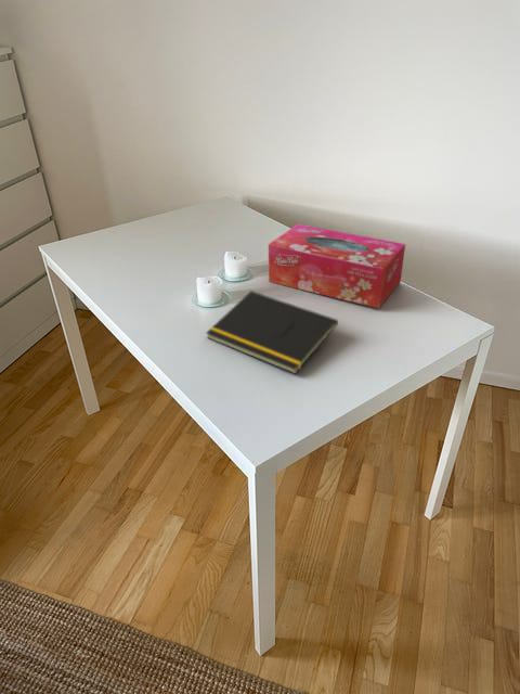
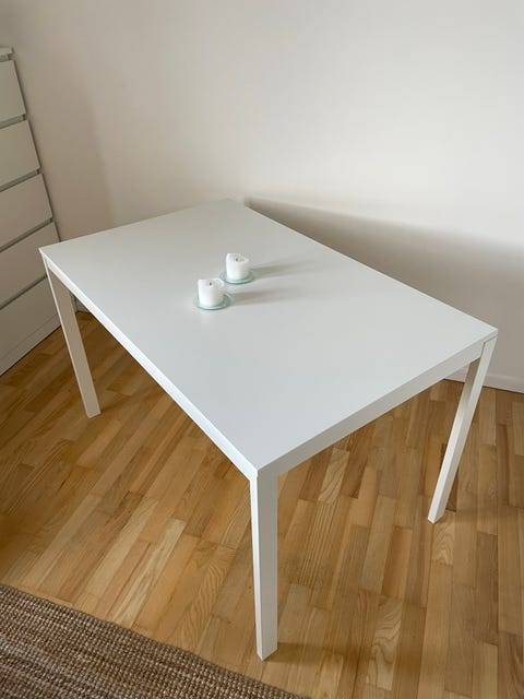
- tissue box [268,223,406,309]
- notepad [205,290,339,375]
